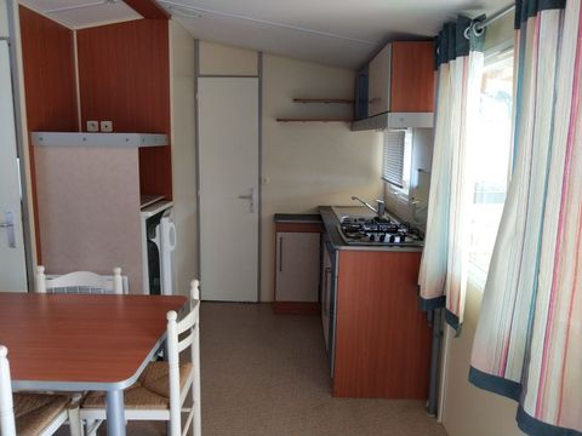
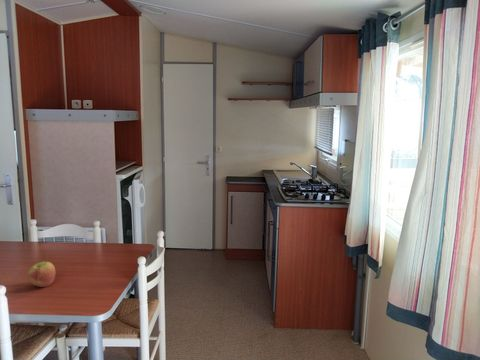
+ apple [27,261,56,288]
